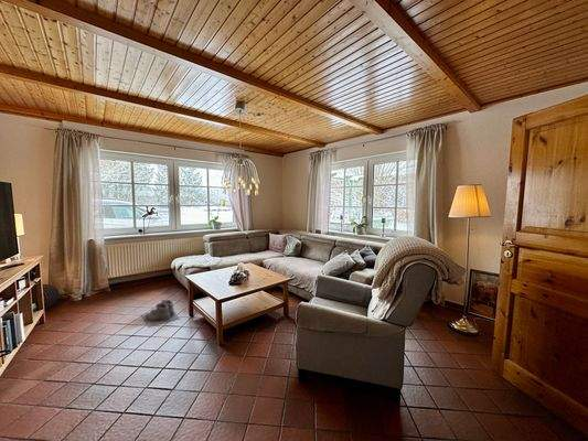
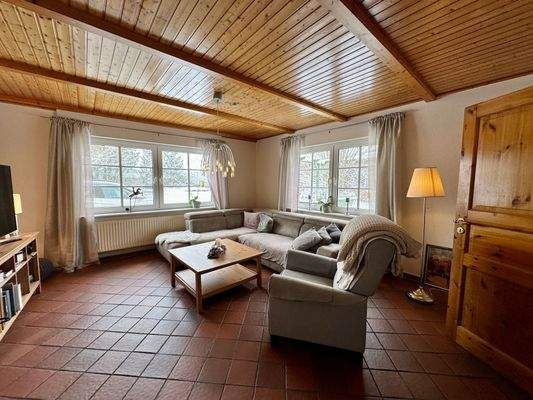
- boots [141,299,181,329]
